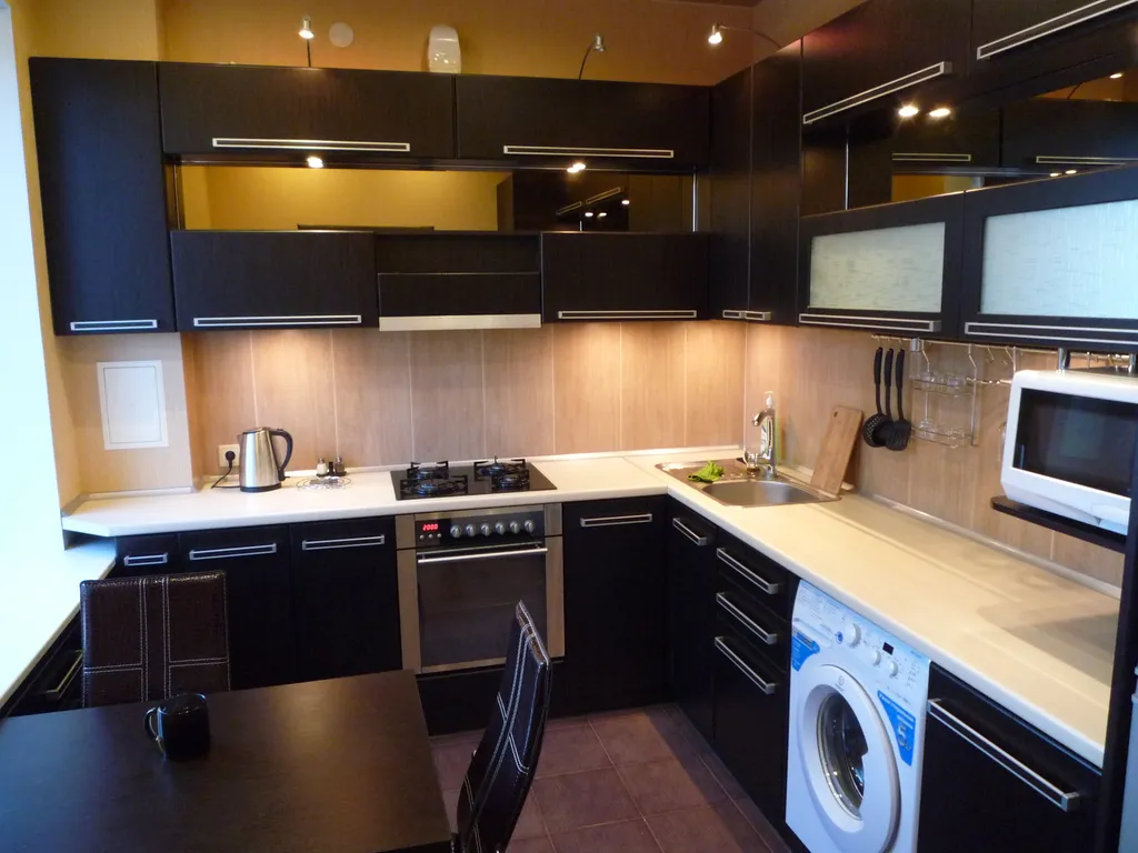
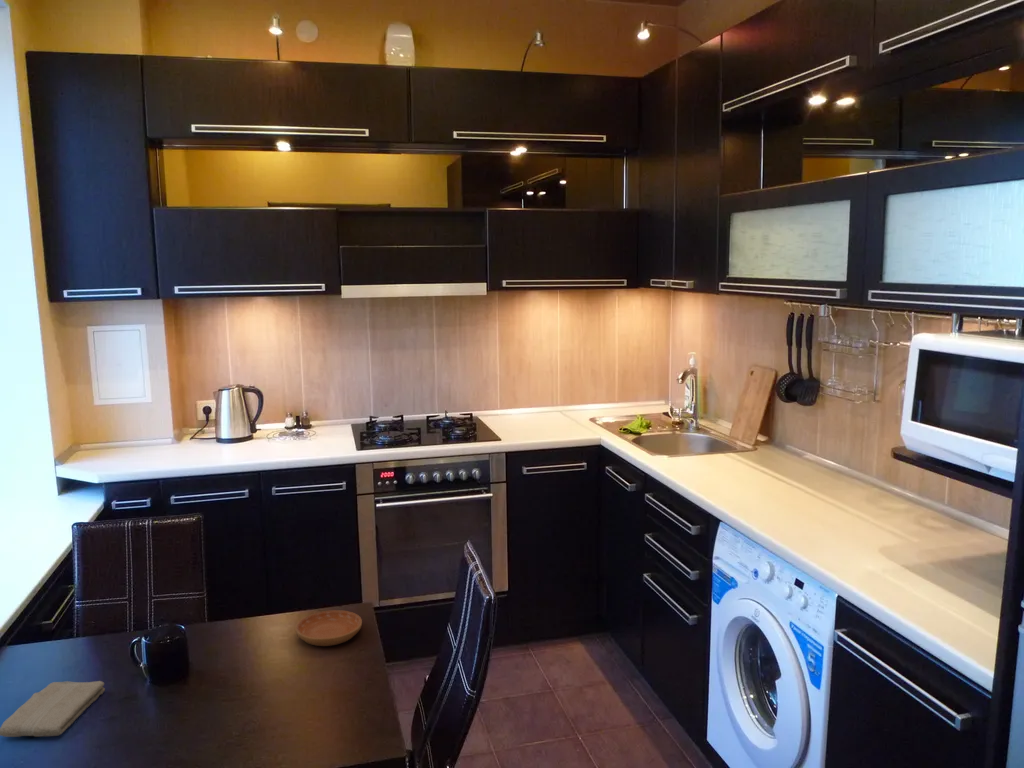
+ saucer [294,609,363,647]
+ washcloth [0,680,106,738]
